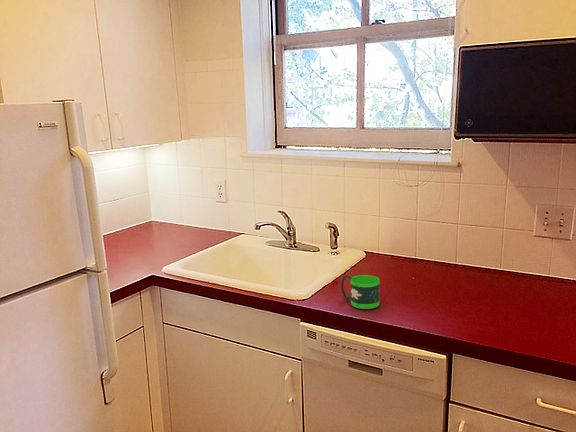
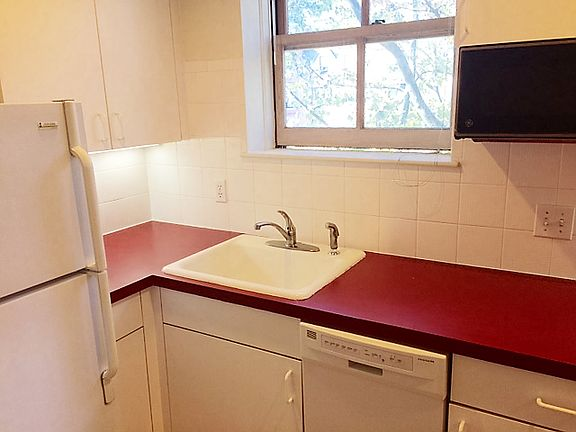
- mug [340,274,381,310]
